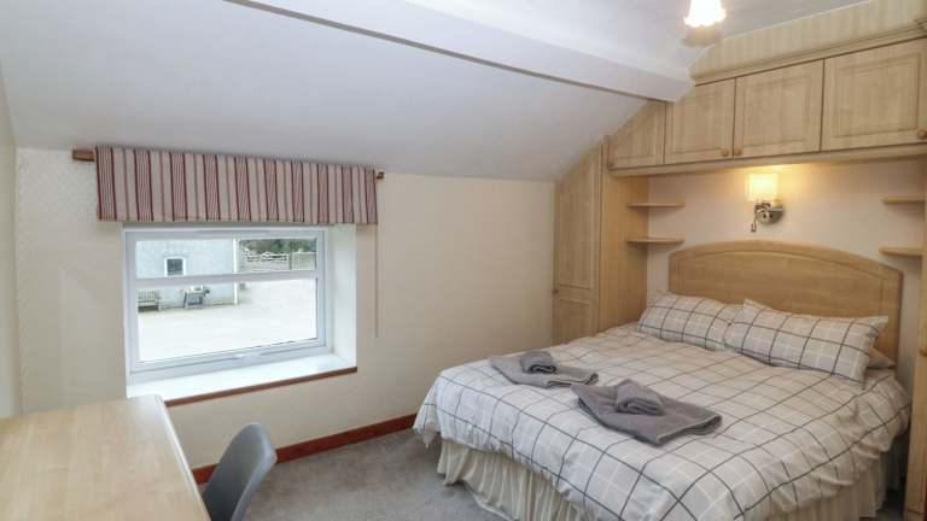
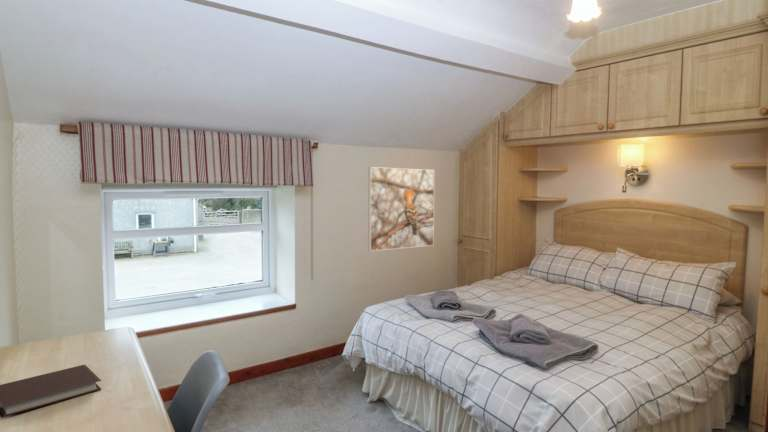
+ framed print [368,166,435,252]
+ notebook [0,364,102,419]
